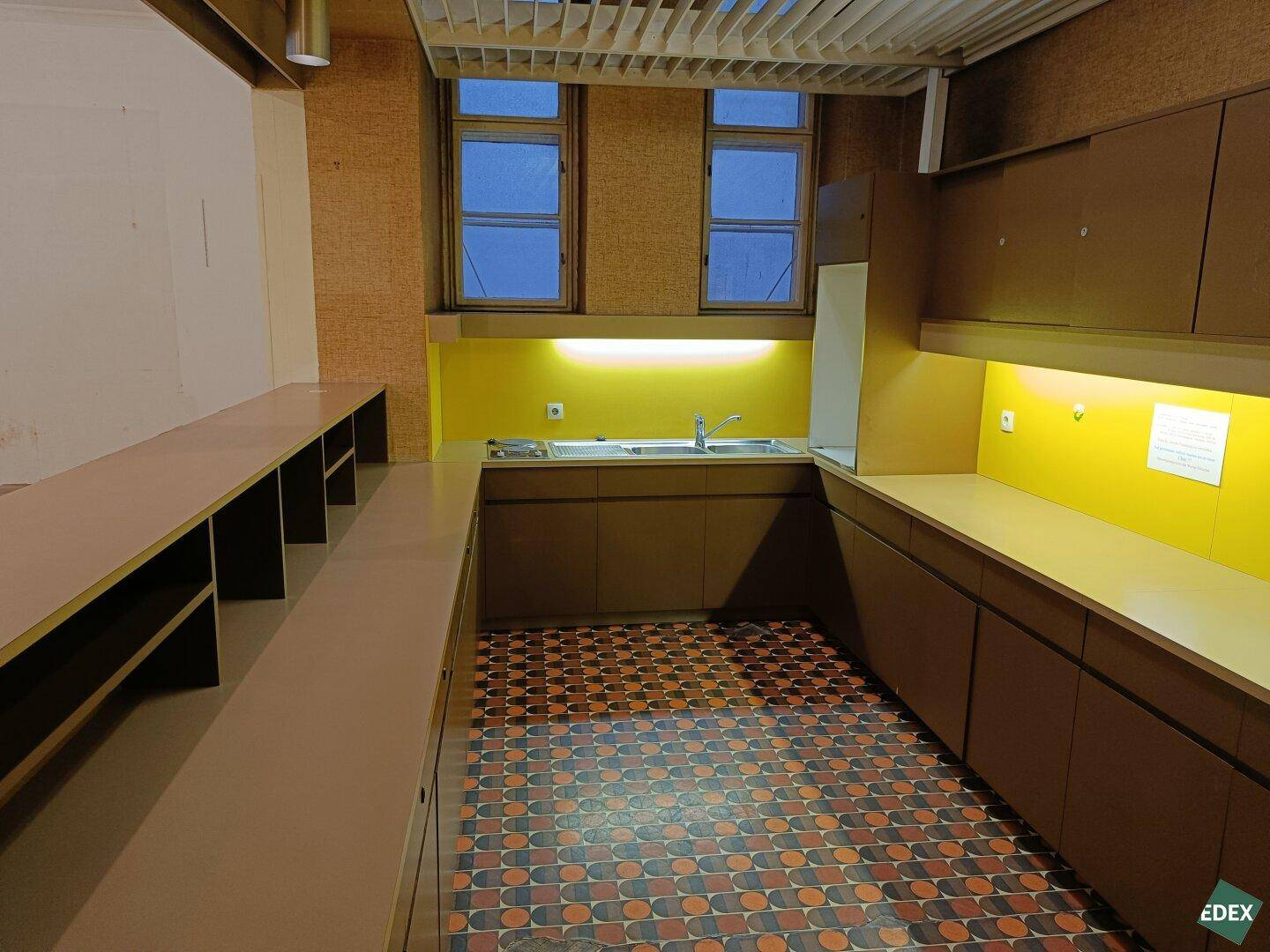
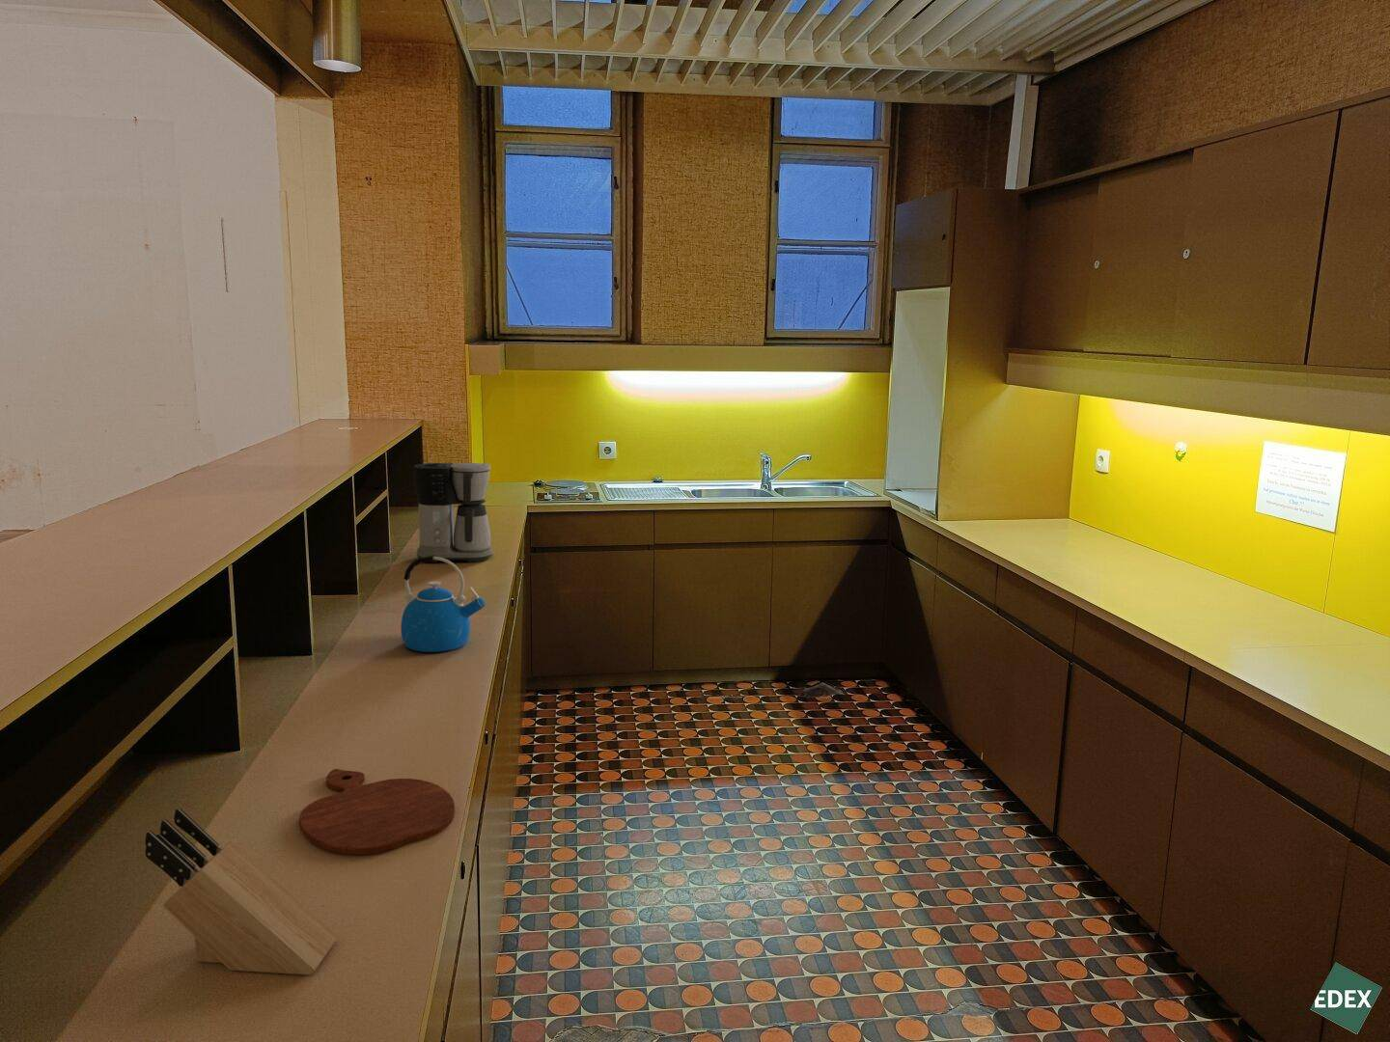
+ cutting board [299,768,455,856]
+ knife block [143,808,339,976]
+ kettle [399,555,486,653]
+ coffee maker [413,462,494,564]
